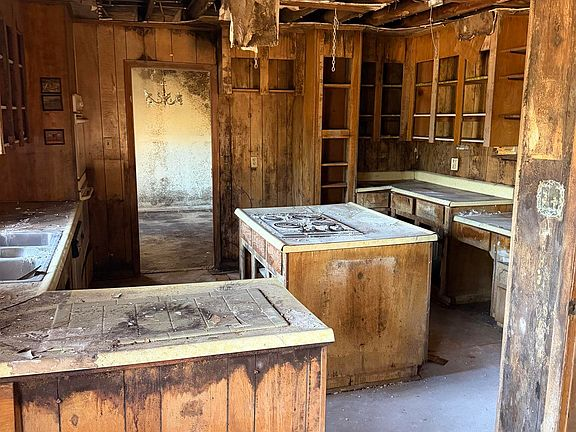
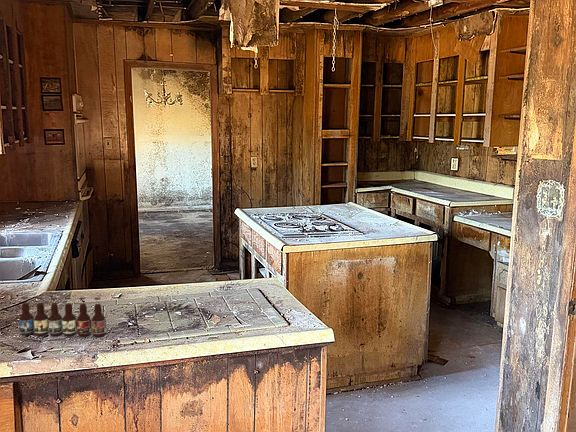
+ beer bottle [18,295,107,337]
